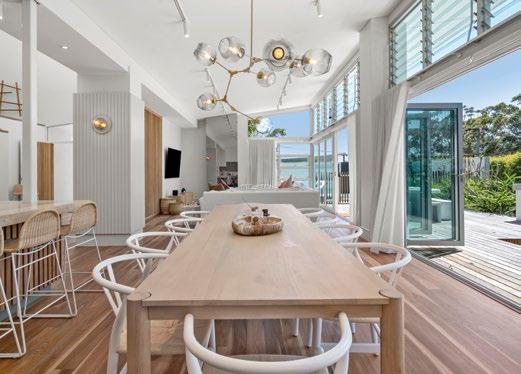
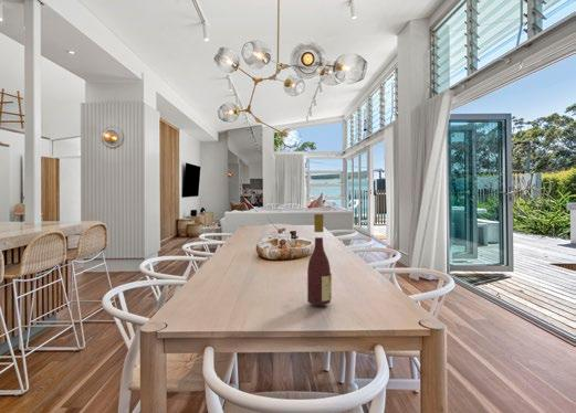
+ wine bottle [306,213,333,306]
